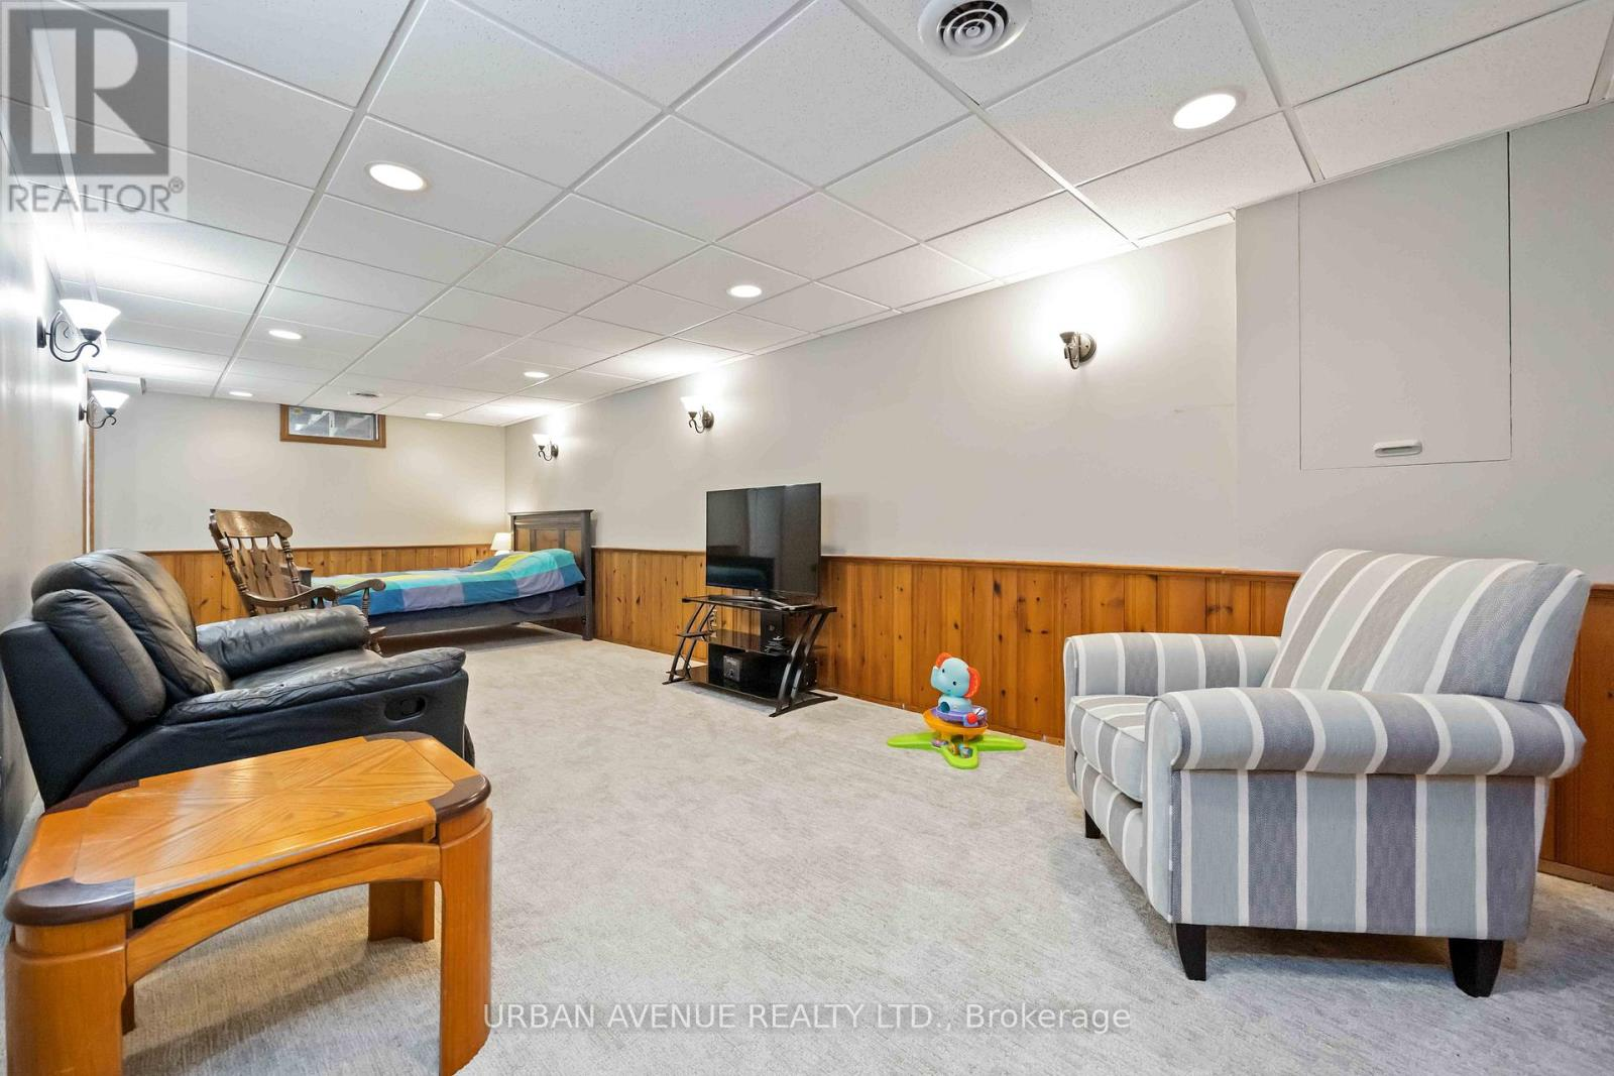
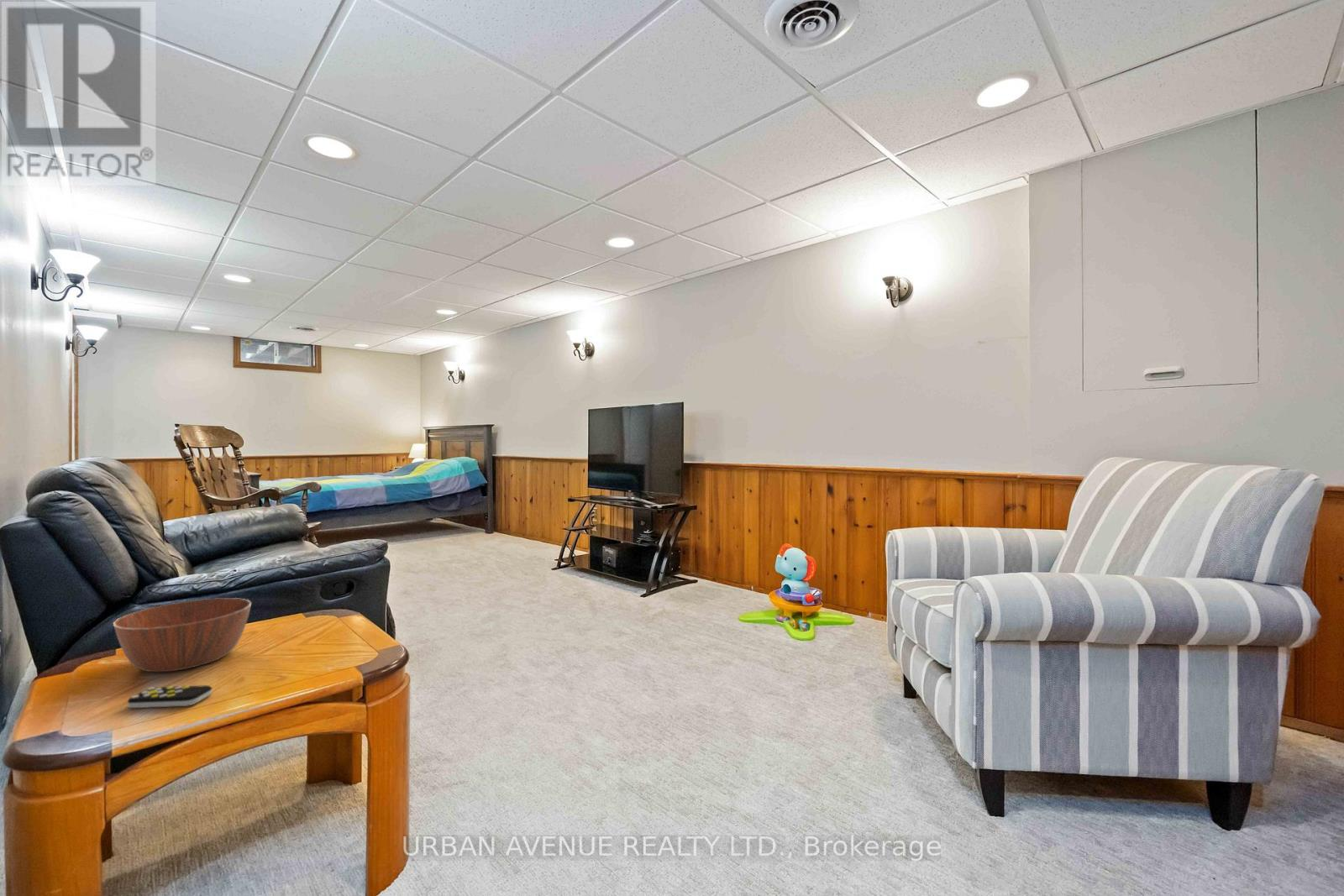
+ remote control [127,684,213,709]
+ bowl [113,597,252,673]
